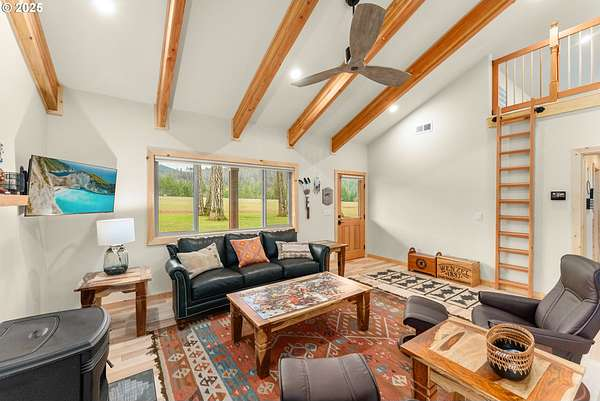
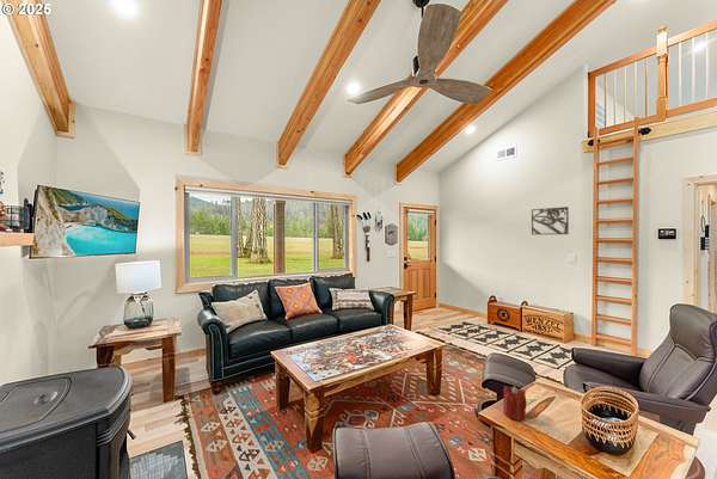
+ candle [502,385,528,422]
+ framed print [531,205,570,235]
